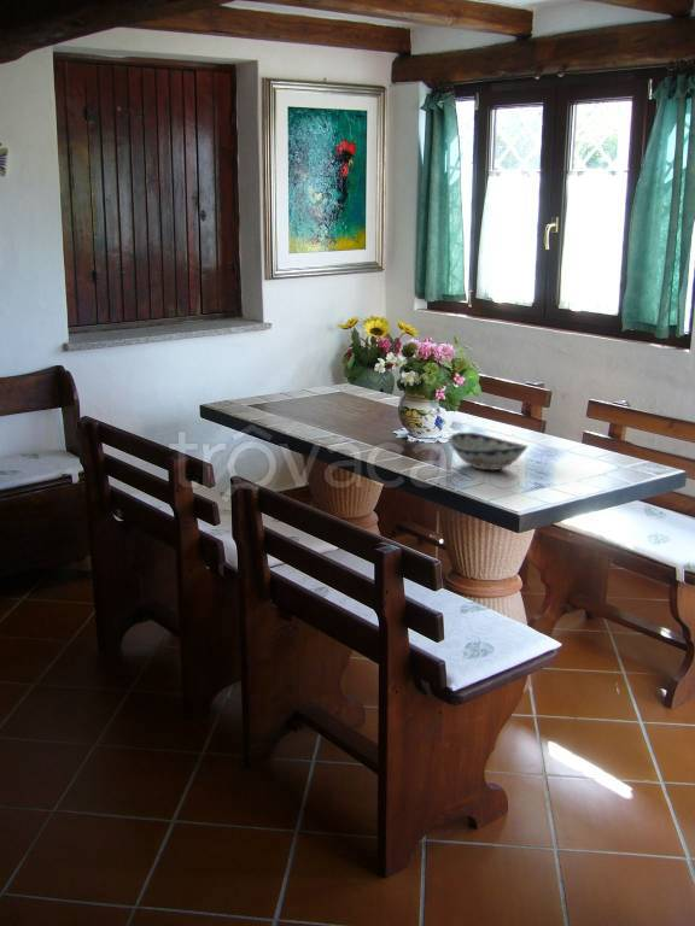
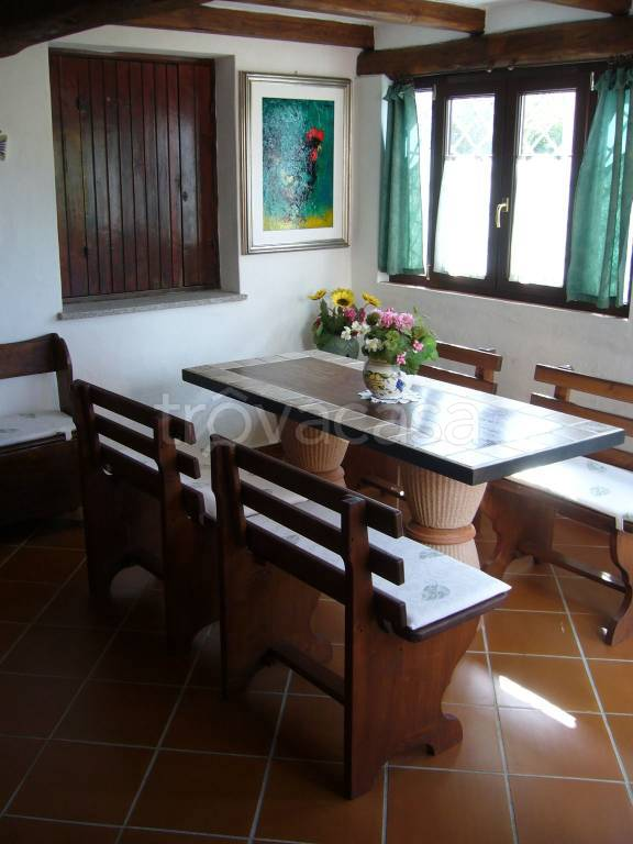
- decorative bowl [448,432,528,471]
